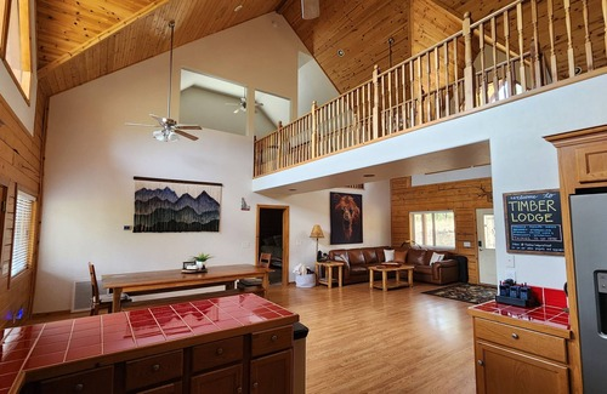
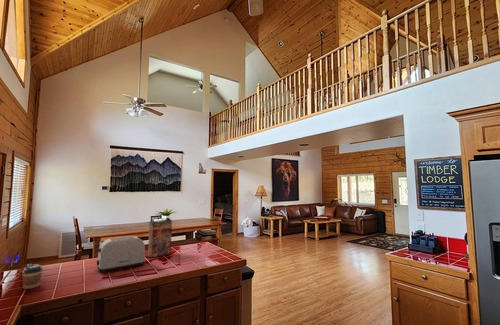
+ coffee cup [21,263,44,290]
+ cereal box [146,217,173,259]
+ toaster [96,235,146,273]
